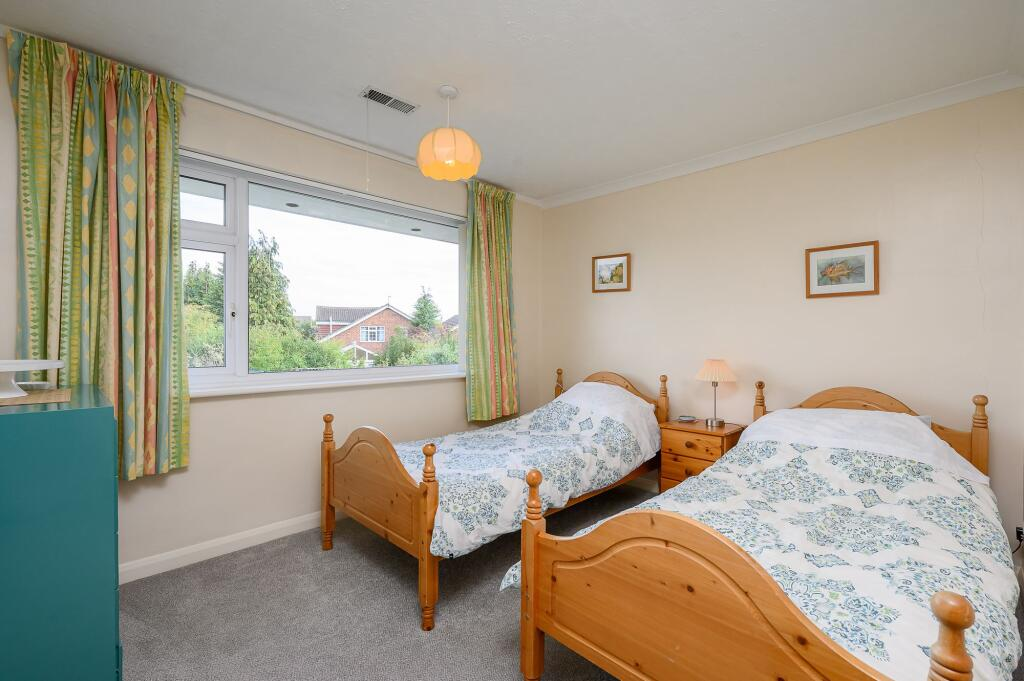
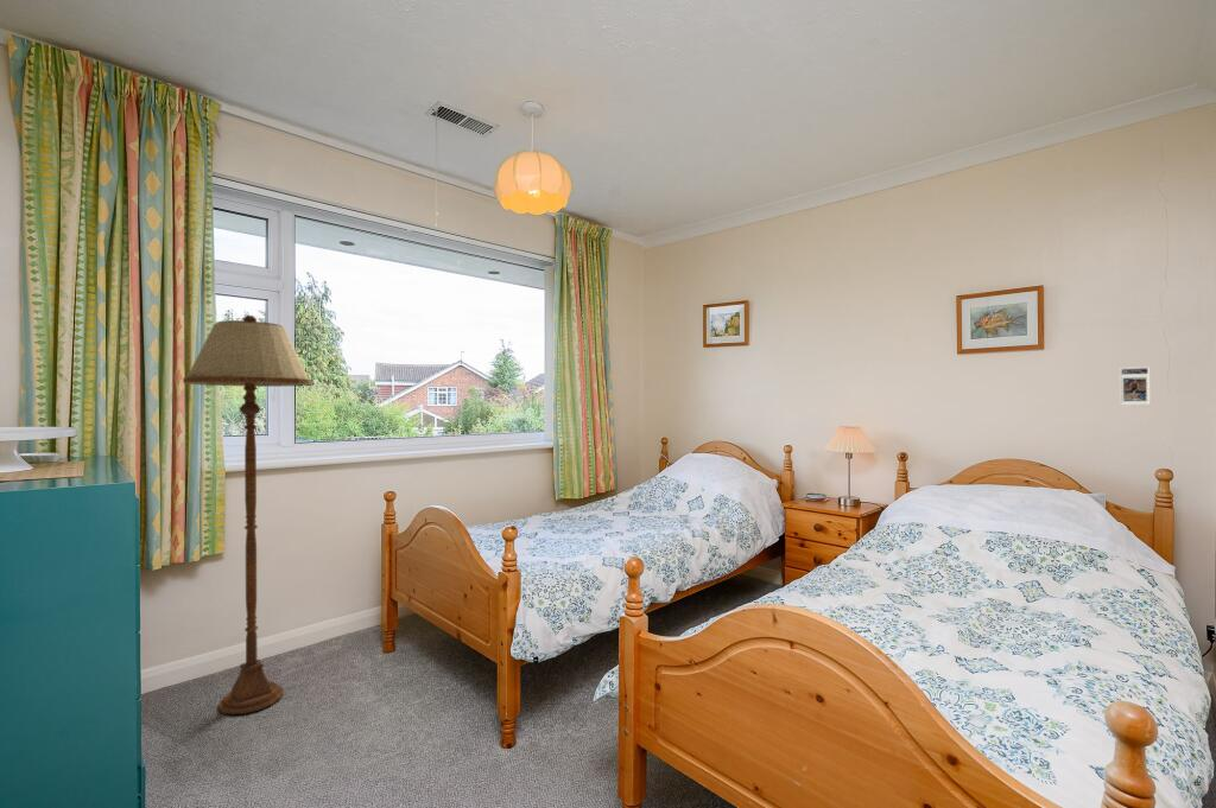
+ floor lamp [182,314,314,715]
+ sports card [1119,365,1152,406]
